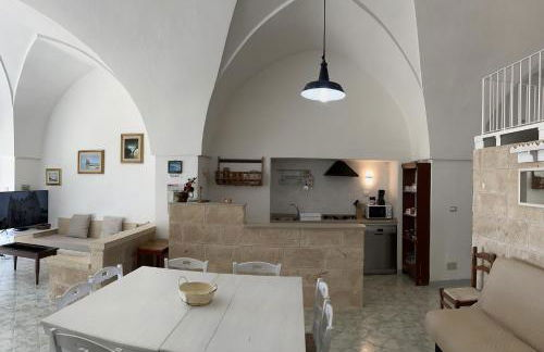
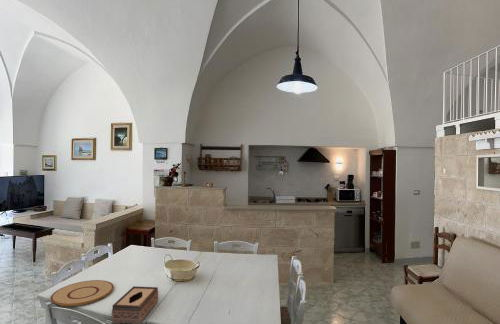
+ plate [50,279,115,307]
+ tissue box [111,285,159,324]
